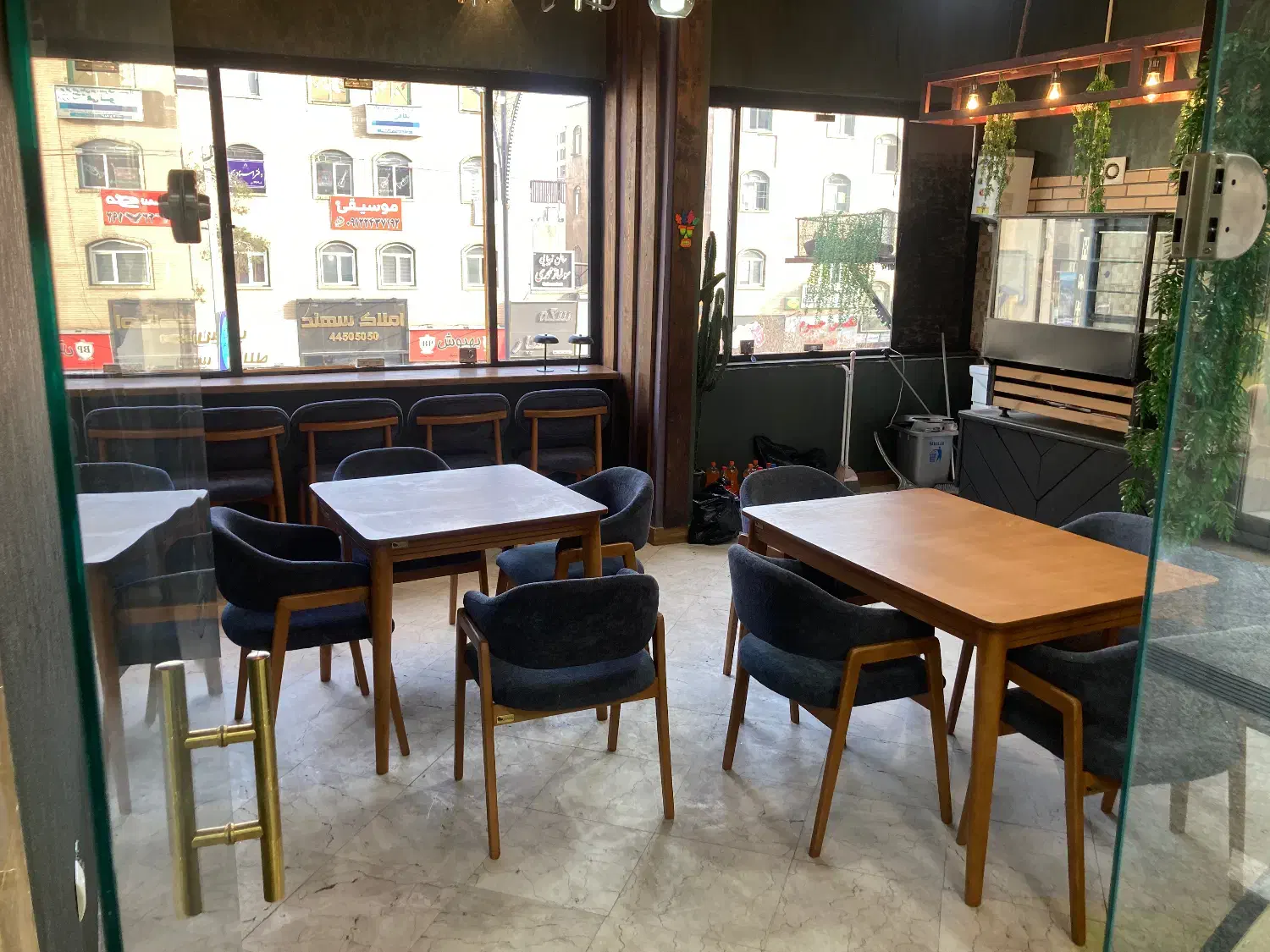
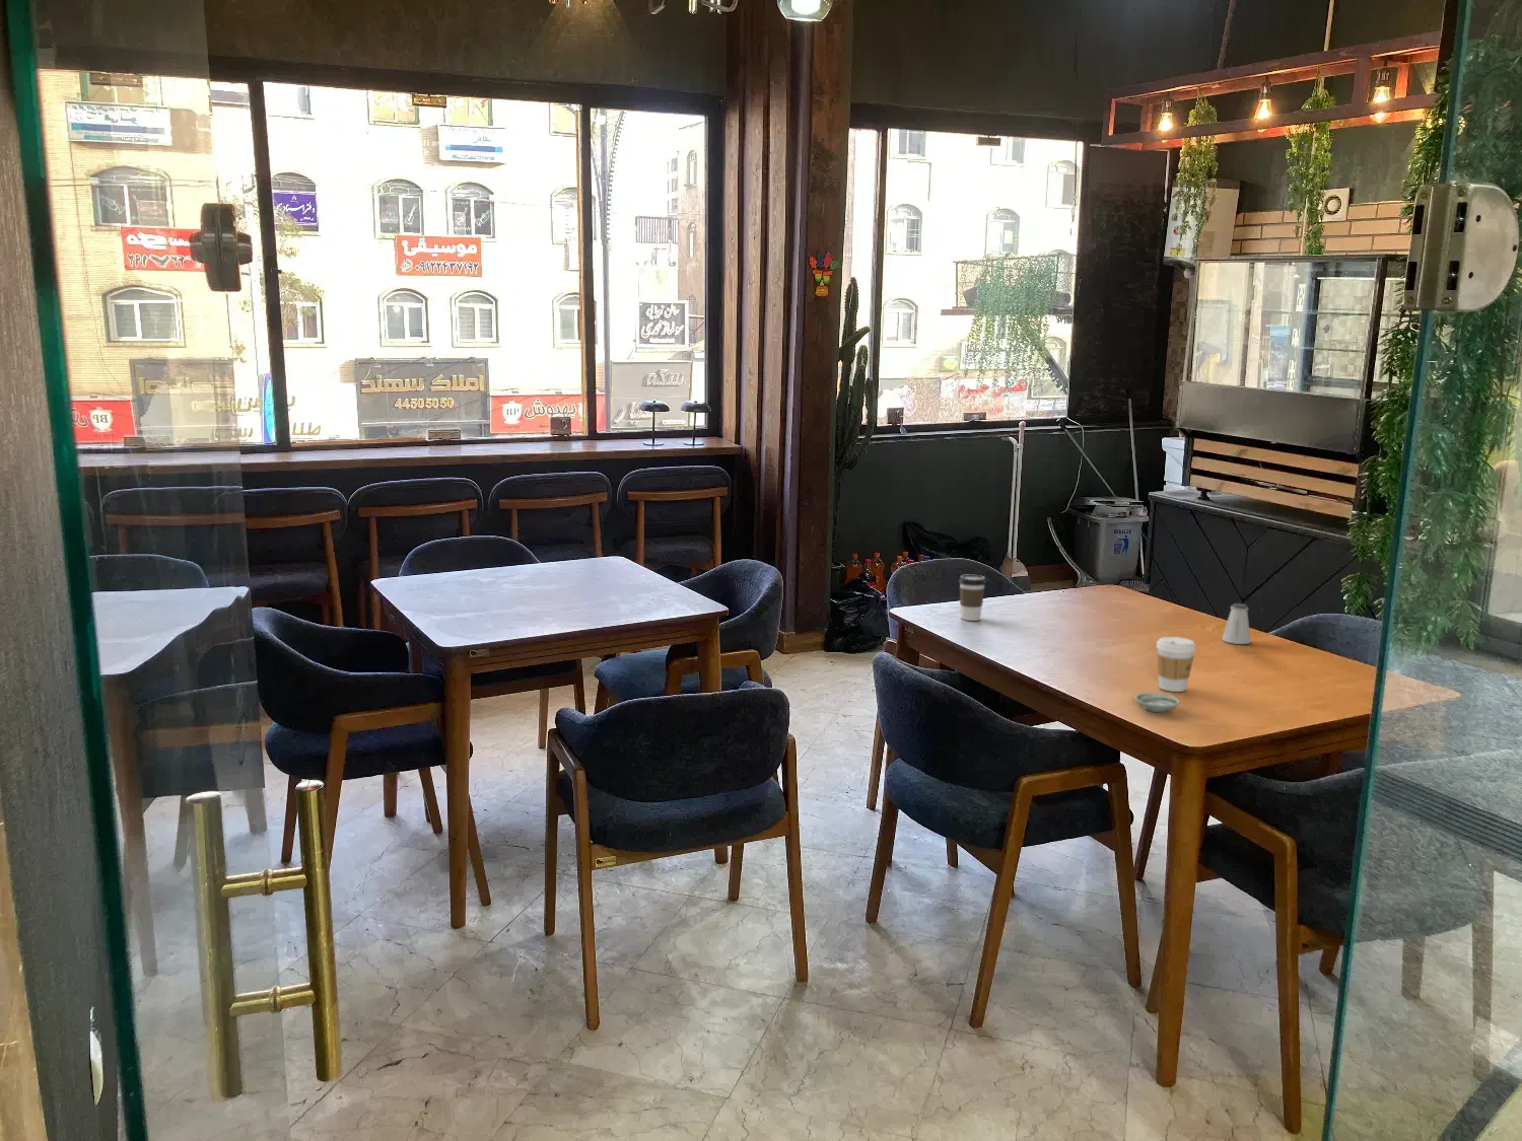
+ saltshaker [1221,603,1252,645]
+ coffee cup [1155,636,1197,693]
+ saucer [1134,692,1182,713]
+ coffee cup [958,574,986,622]
